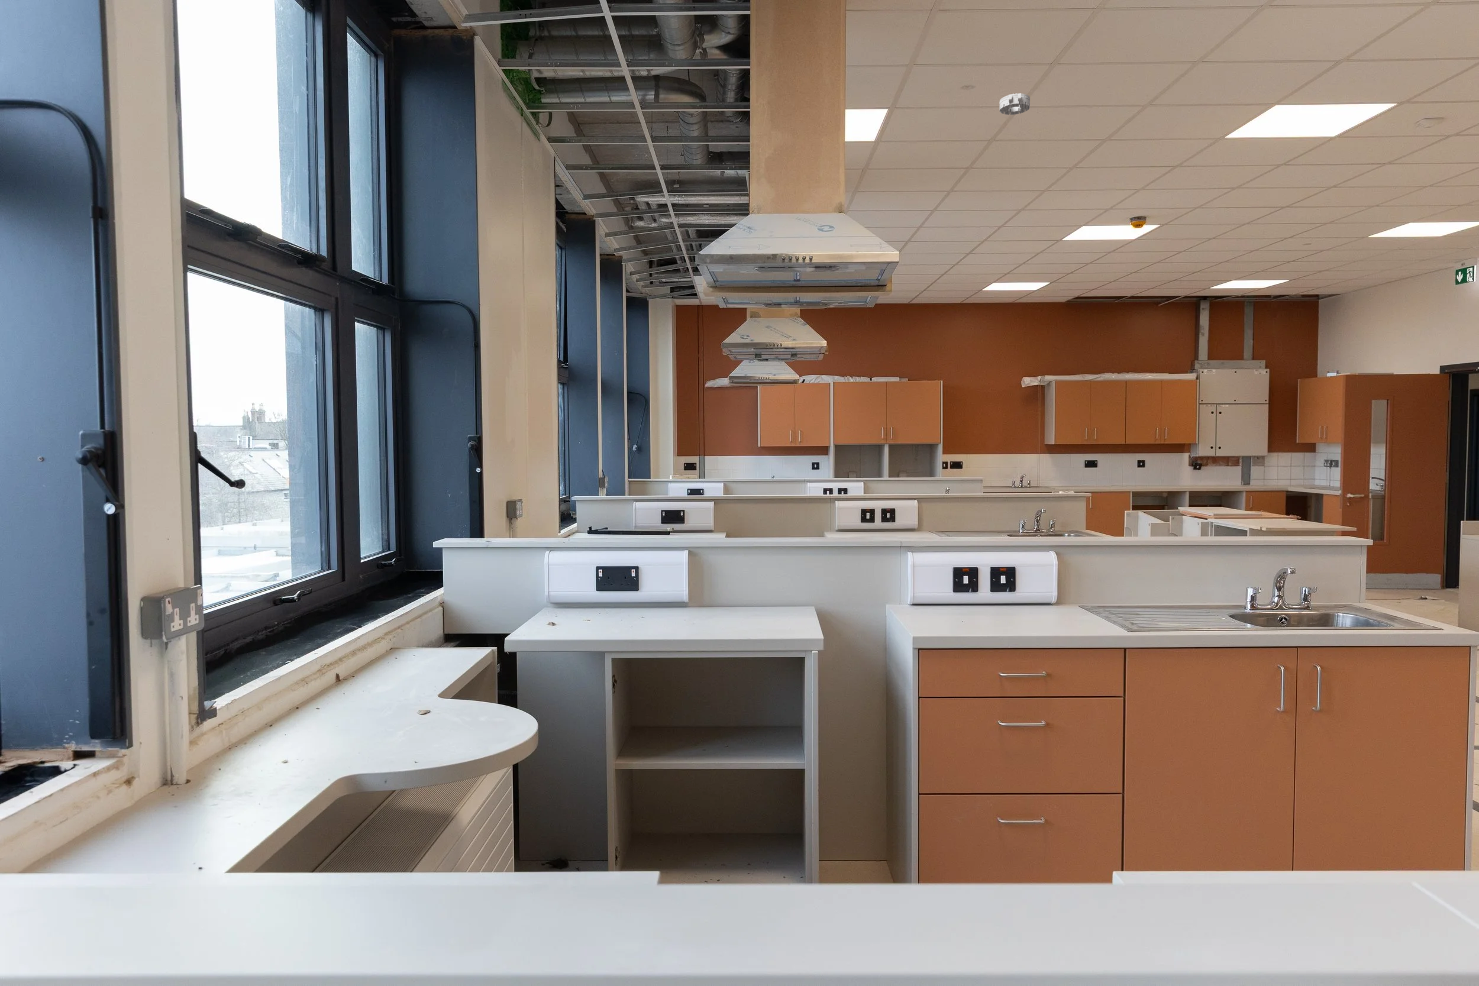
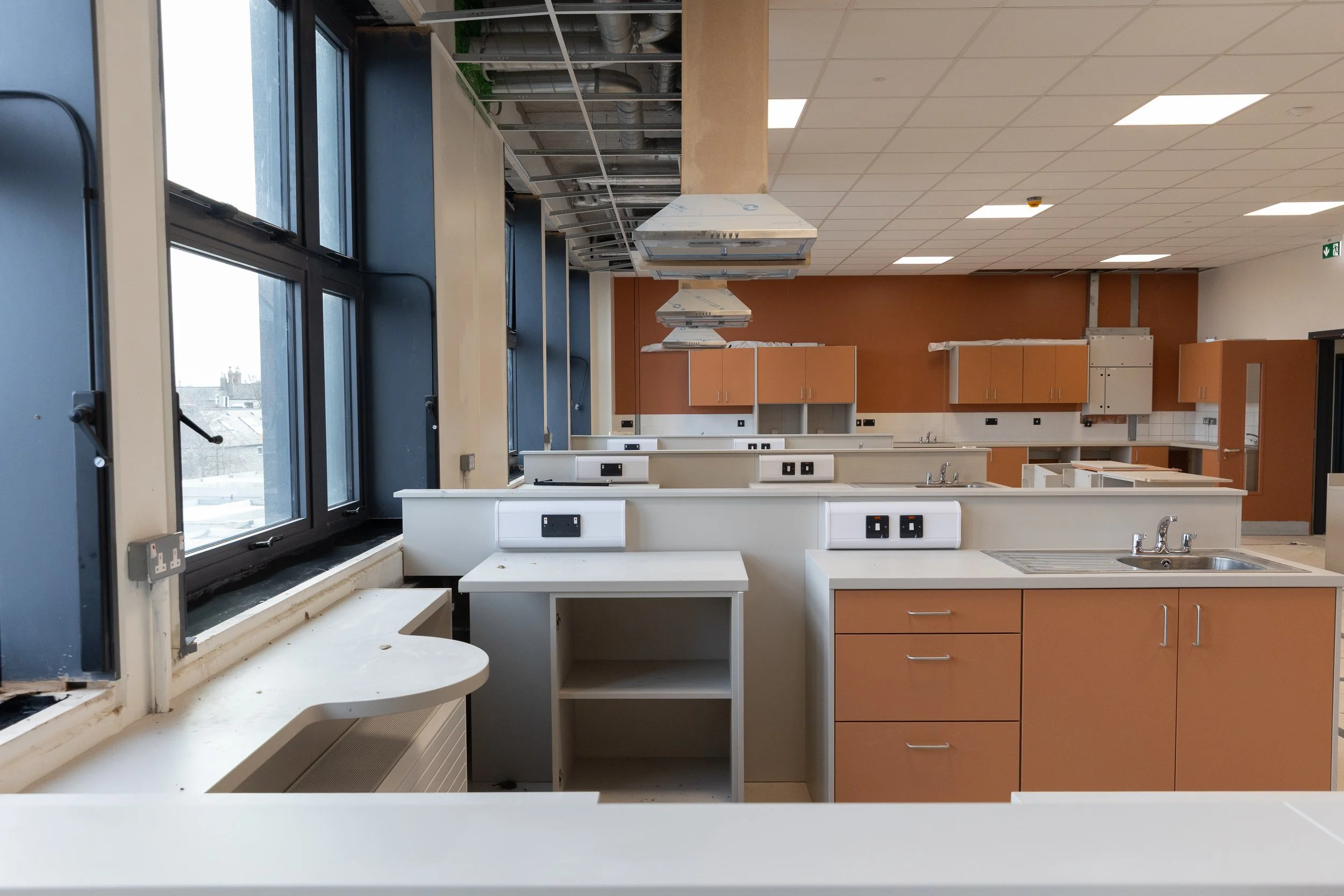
- smoke detector [999,92,1030,116]
